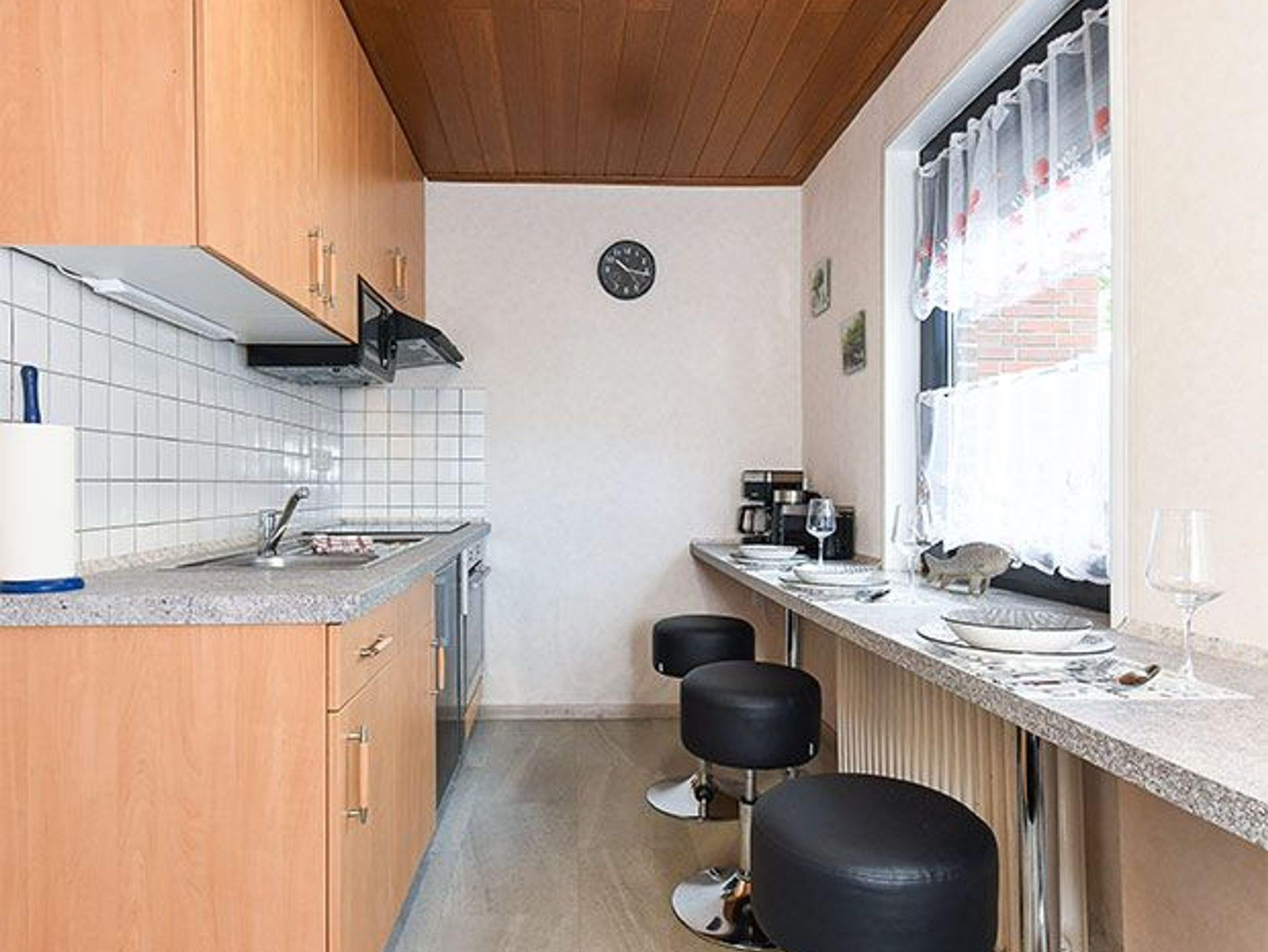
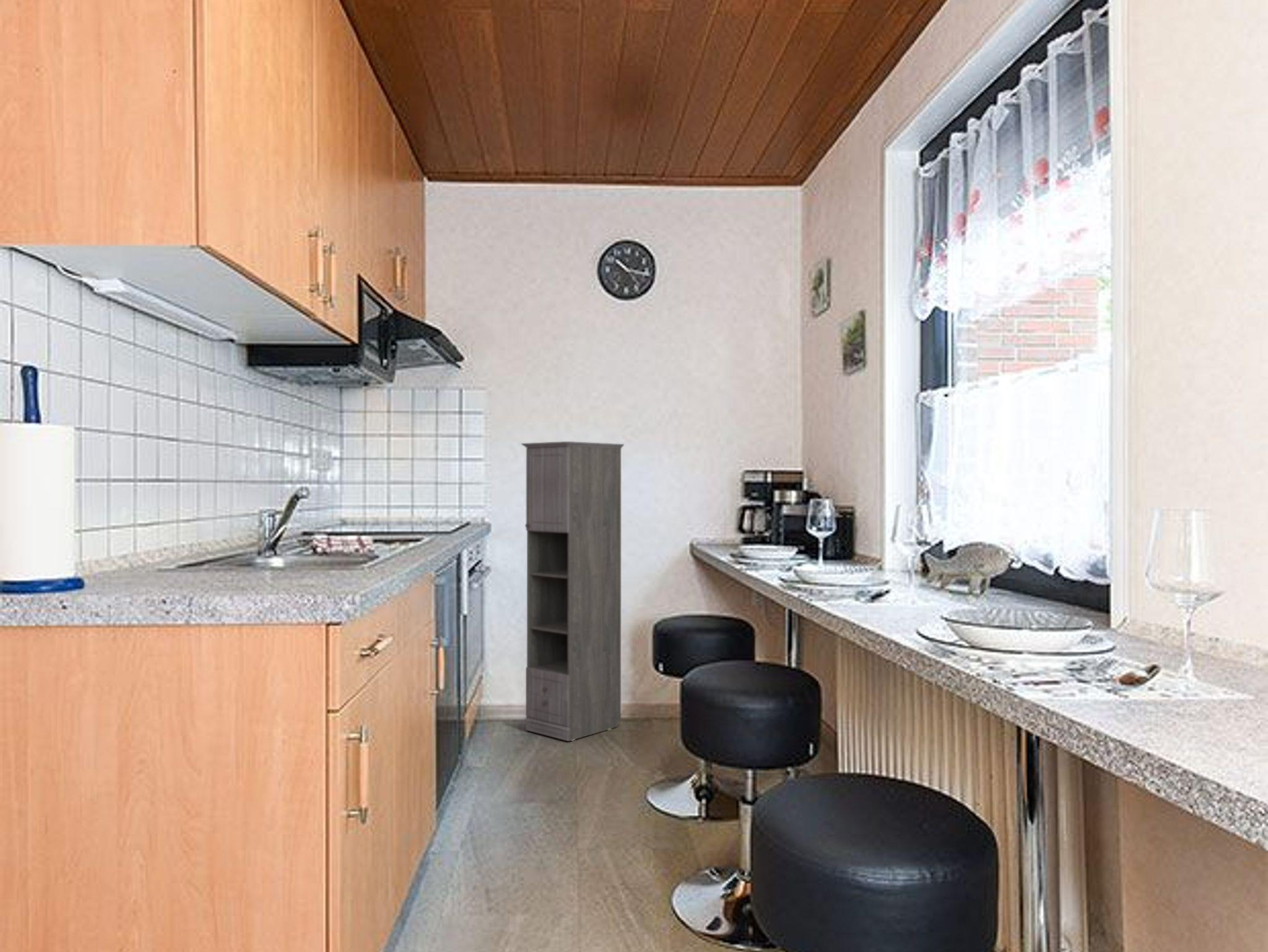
+ storage cabinet [521,441,625,742]
